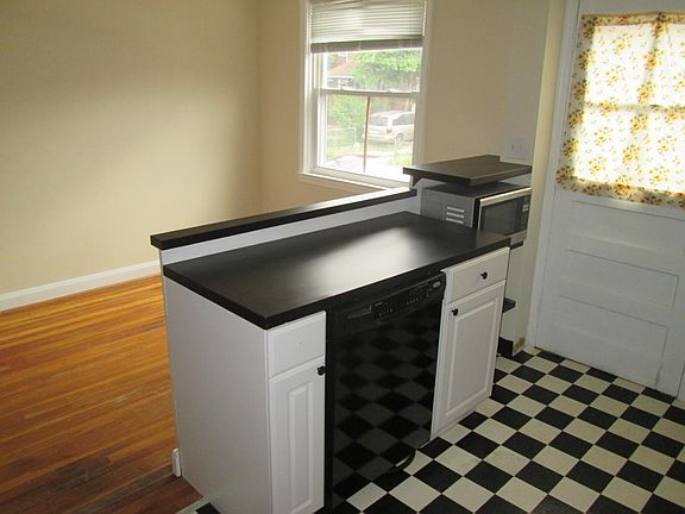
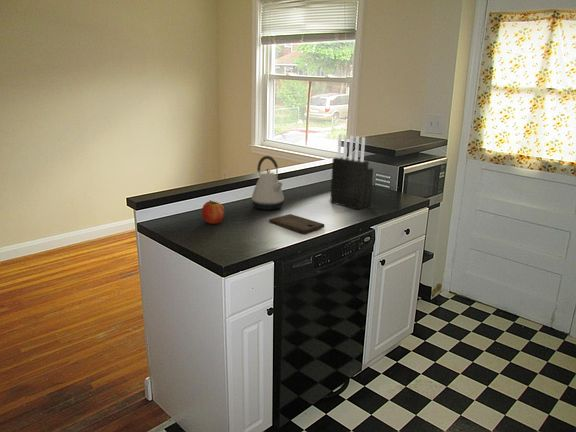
+ knife block [329,133,374,210]
+ fruit [201,199,225,225]
+ kettle [251,155,285,211]
+ cutting board [268,213,325,234]
